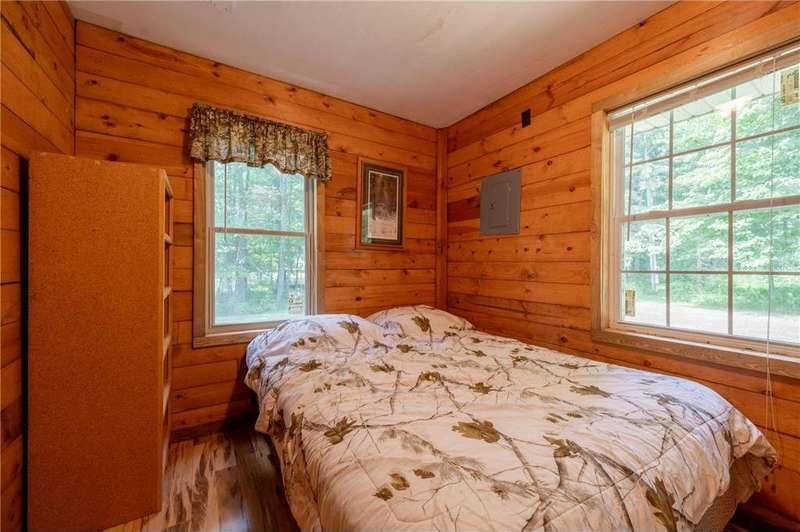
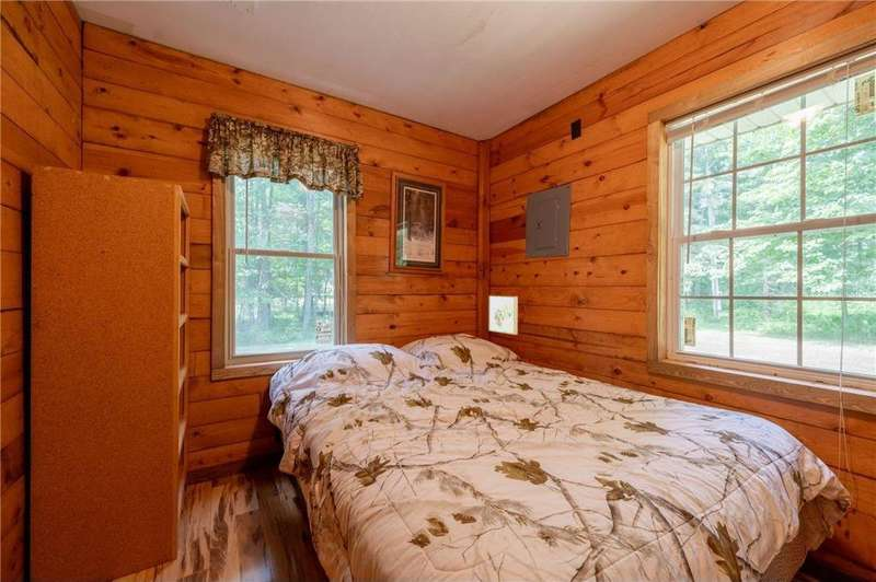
+ wall art [487,294,519,336]
